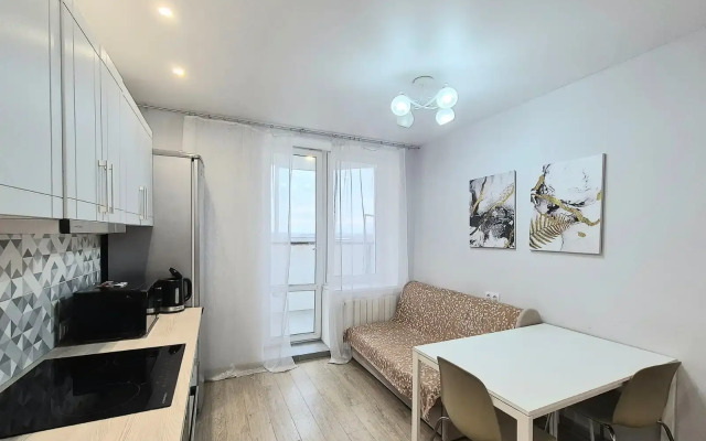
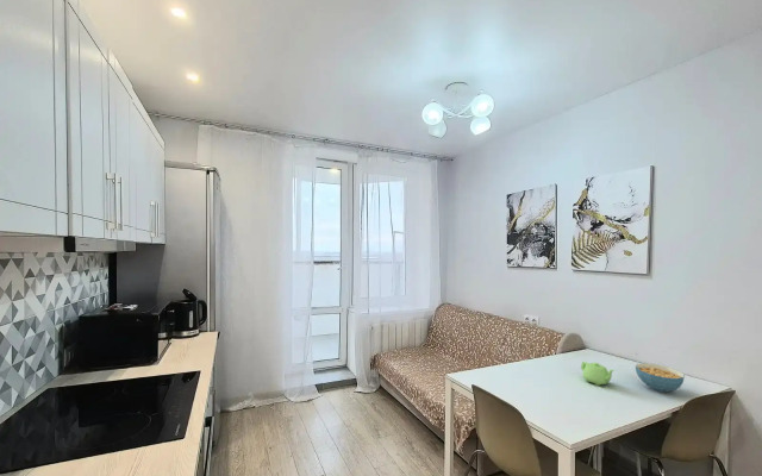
+ teapot [580,361,616,387]
+ cereal bowl [635,362,686,393]
